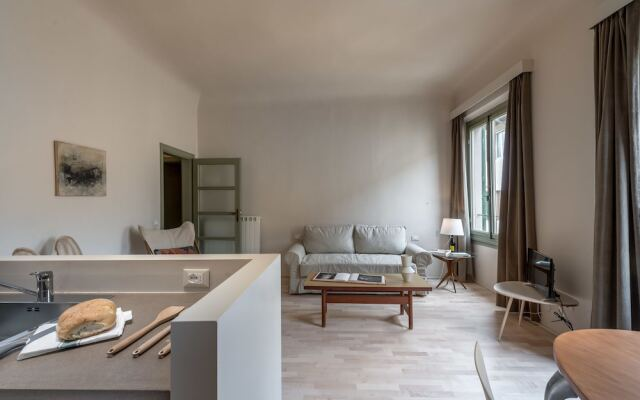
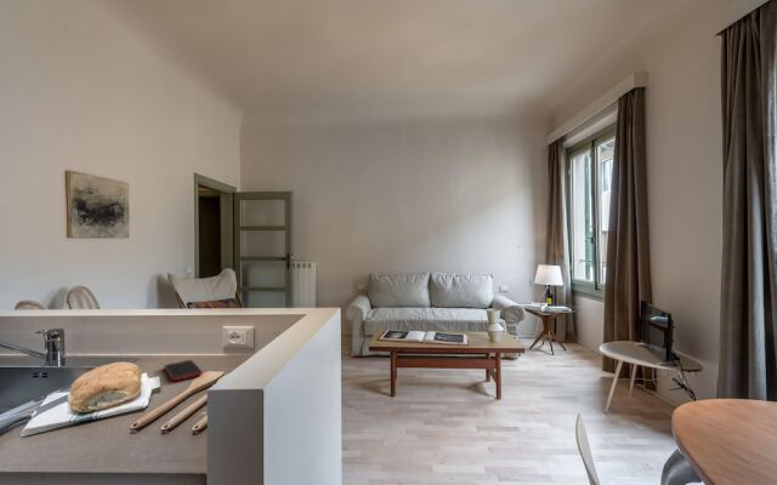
+ cell phone [163,359,203,382]
